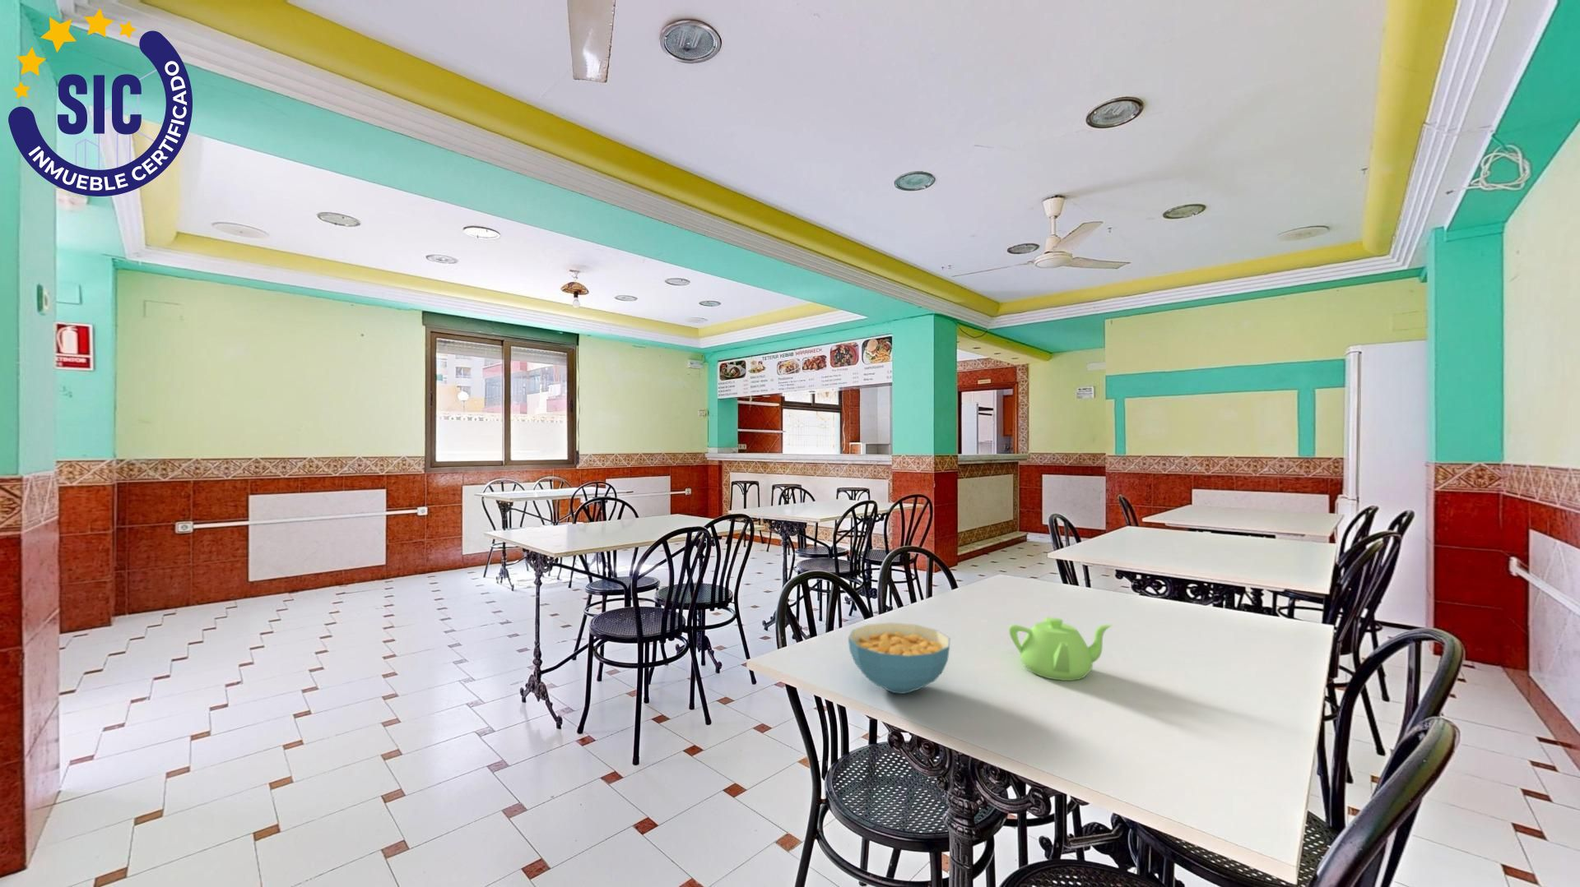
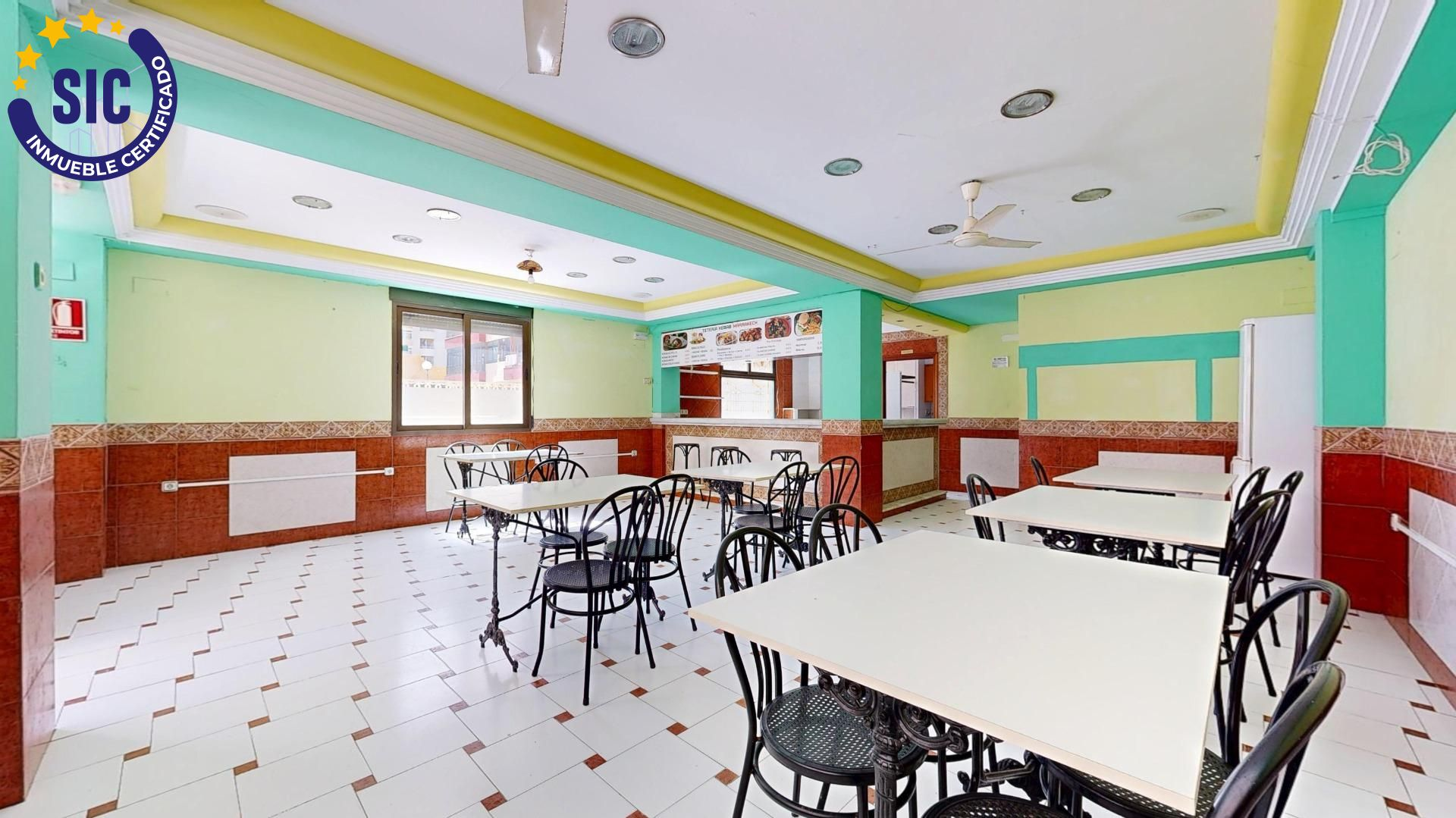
- cereal bowl [848,622,951,695]
- teapot [1008,617,1112,681]
